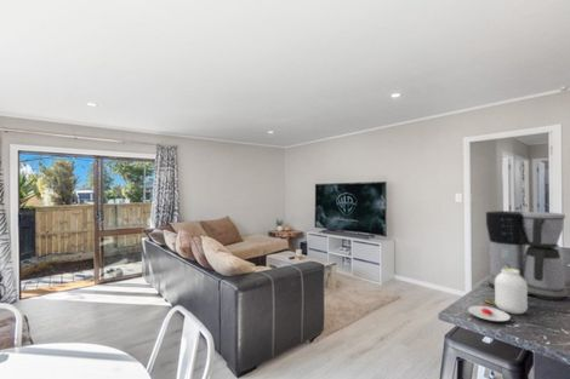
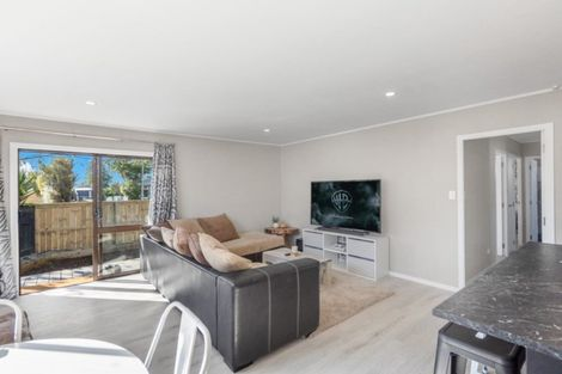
- jar [466,269,529,322]
- coffee maker [485,209,569,302]
